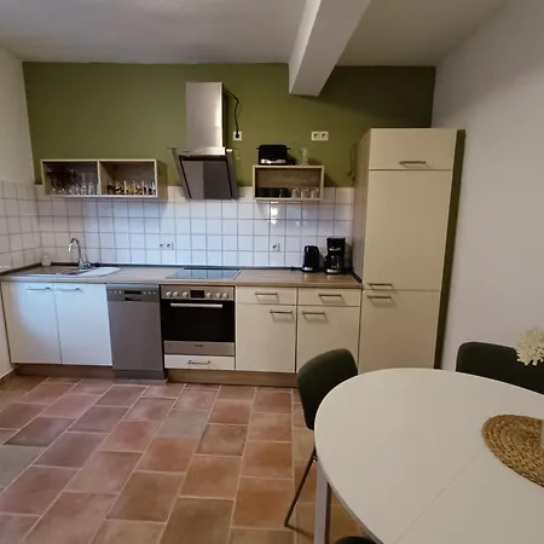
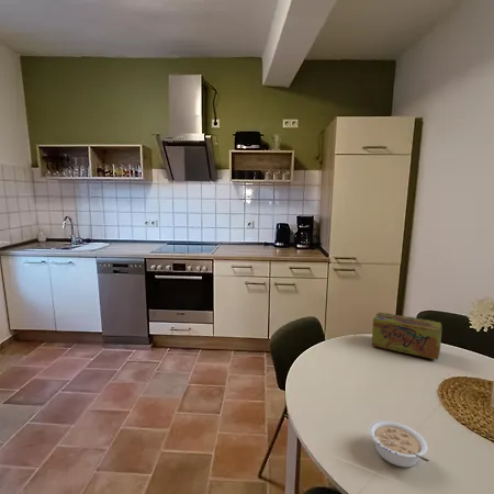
+ legume [368,419,431,469]
+ cereal box [371,312,444,361]
